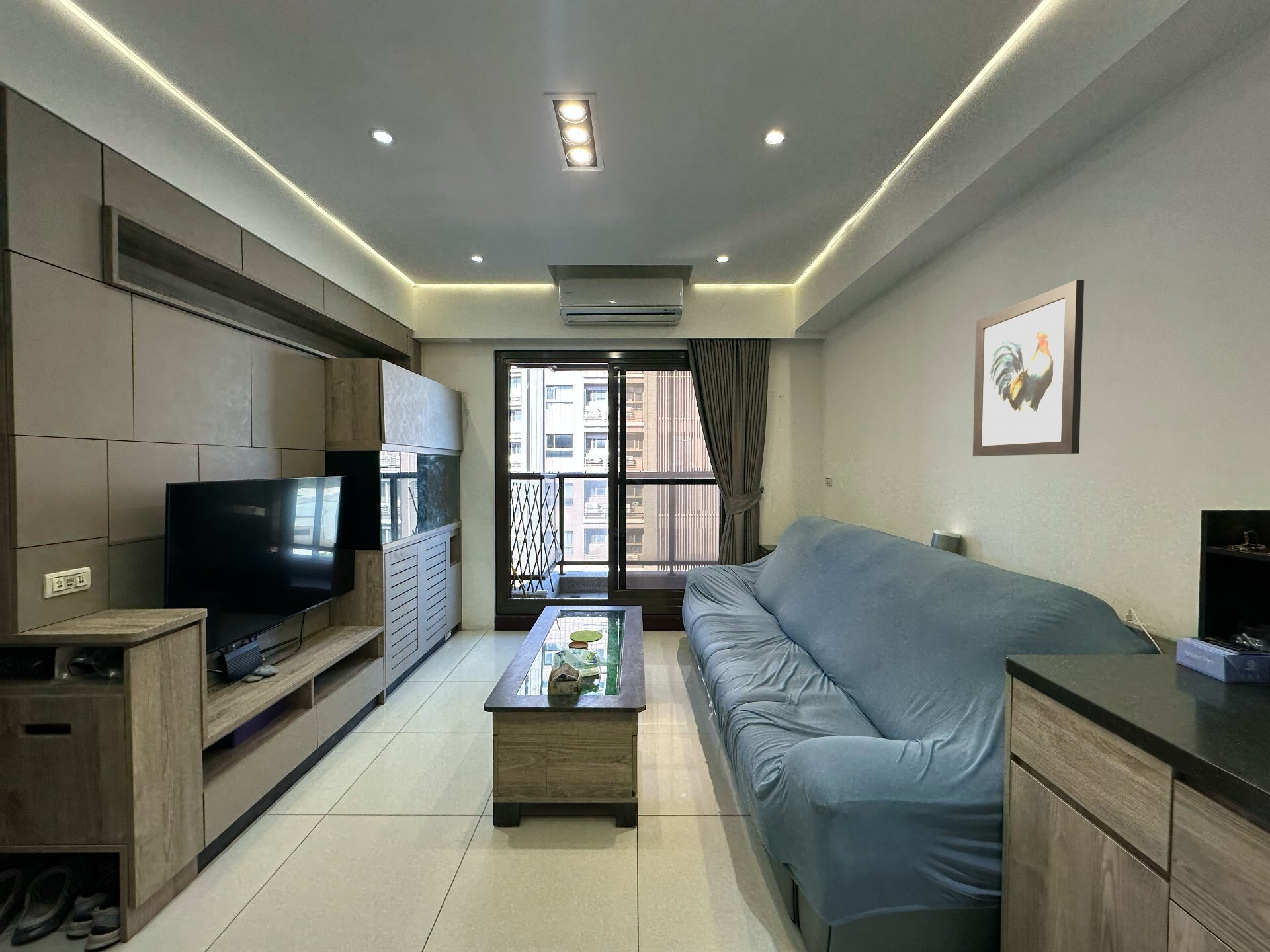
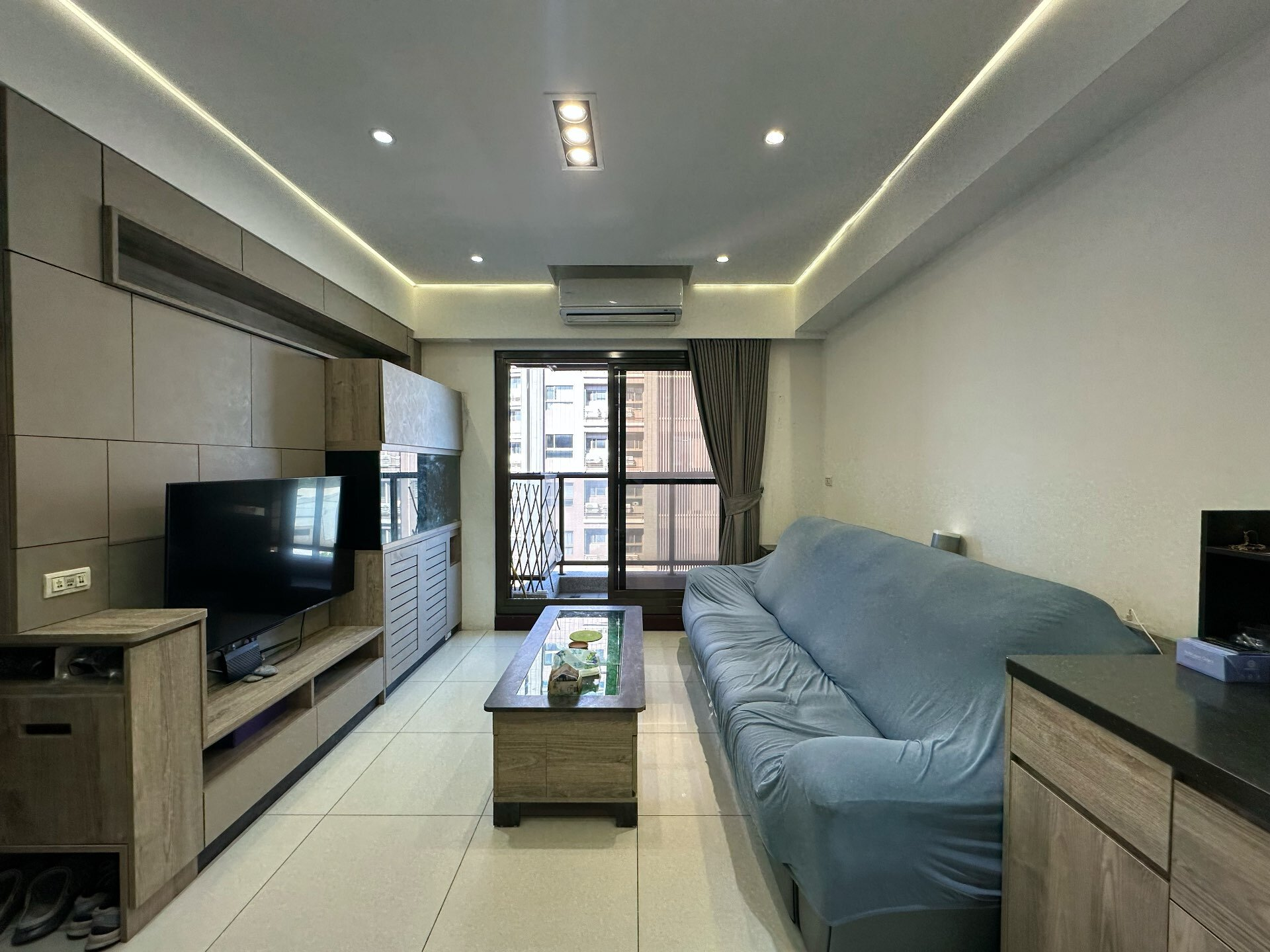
- wall art [972,279,1085,457]
